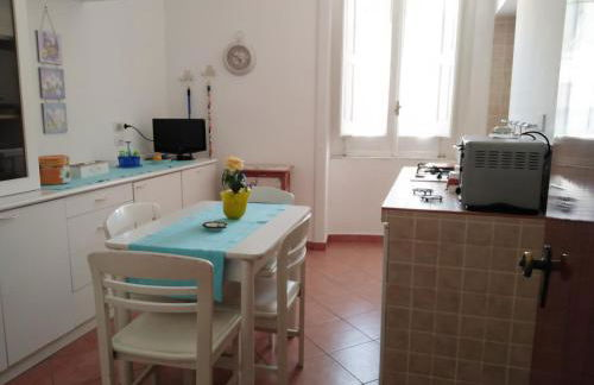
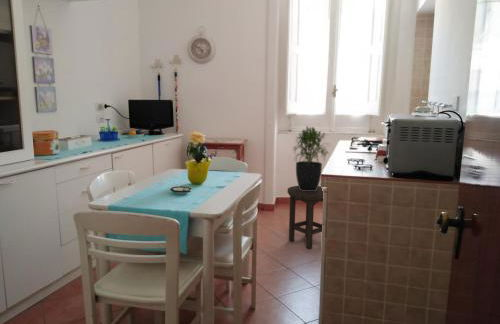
+ stool [287,185,323,250]
+ potted plant [292,125,331,191]
